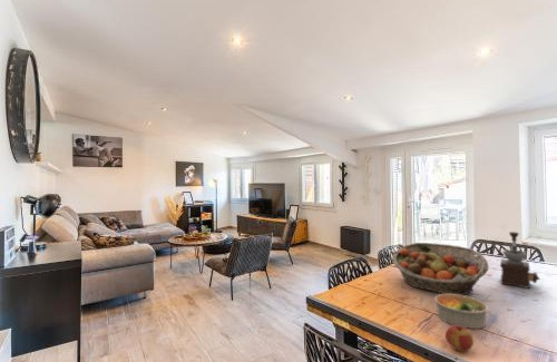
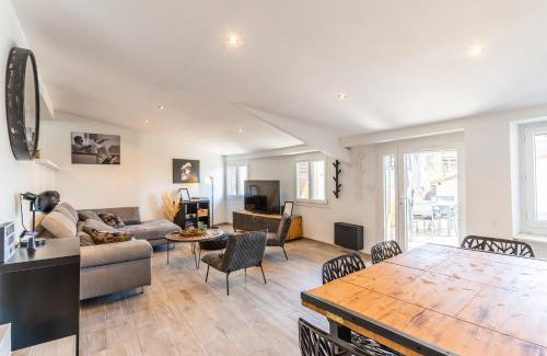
- apple [444,325,475,352]
- coffee grinder [499,231,540,290]
- fruit basket [391,242,490,295]
- bowl [433,293,489,330]
